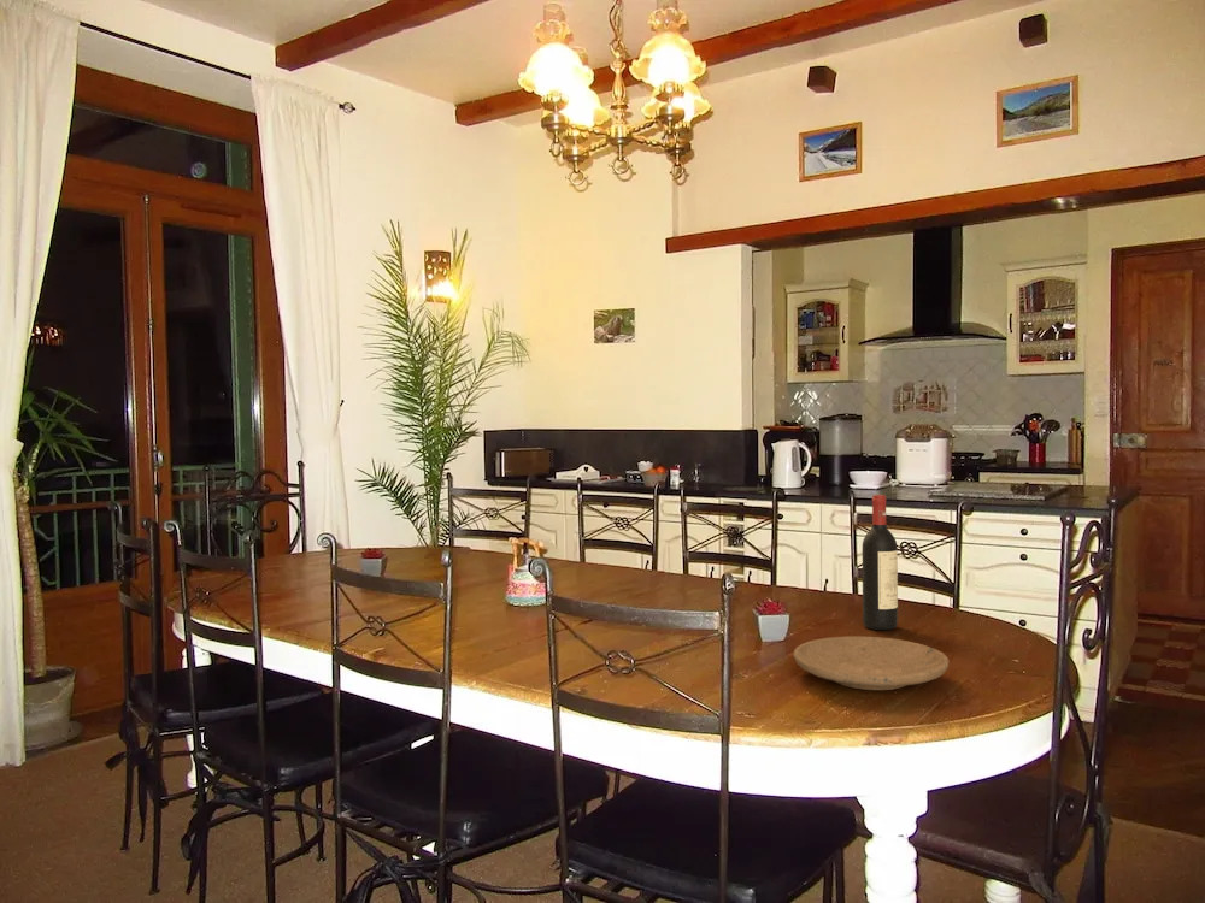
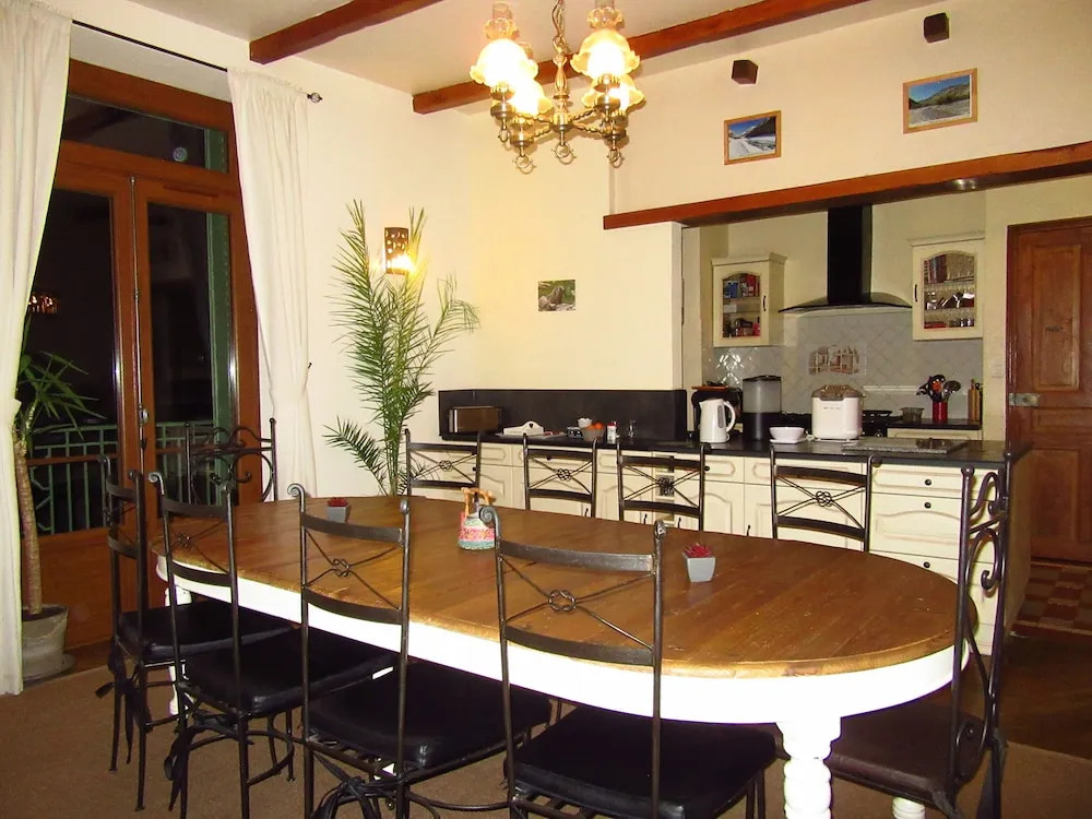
- plate [793,636,950,691]
- wine bottle [862,494,899,631]
